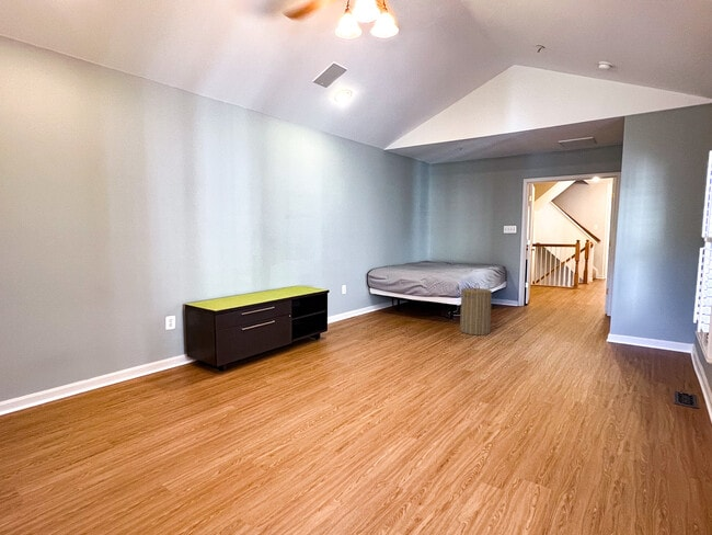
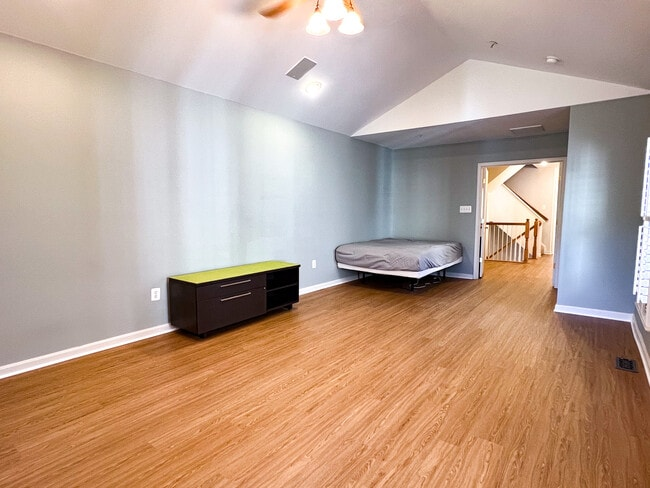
- laundry hamper [459,282,493,337]
